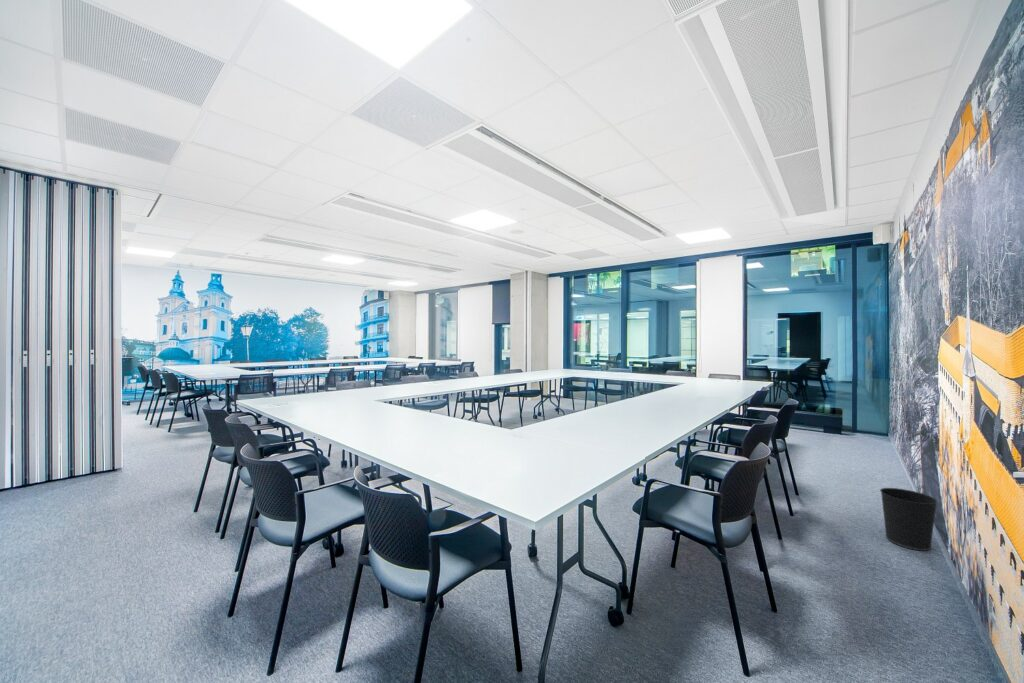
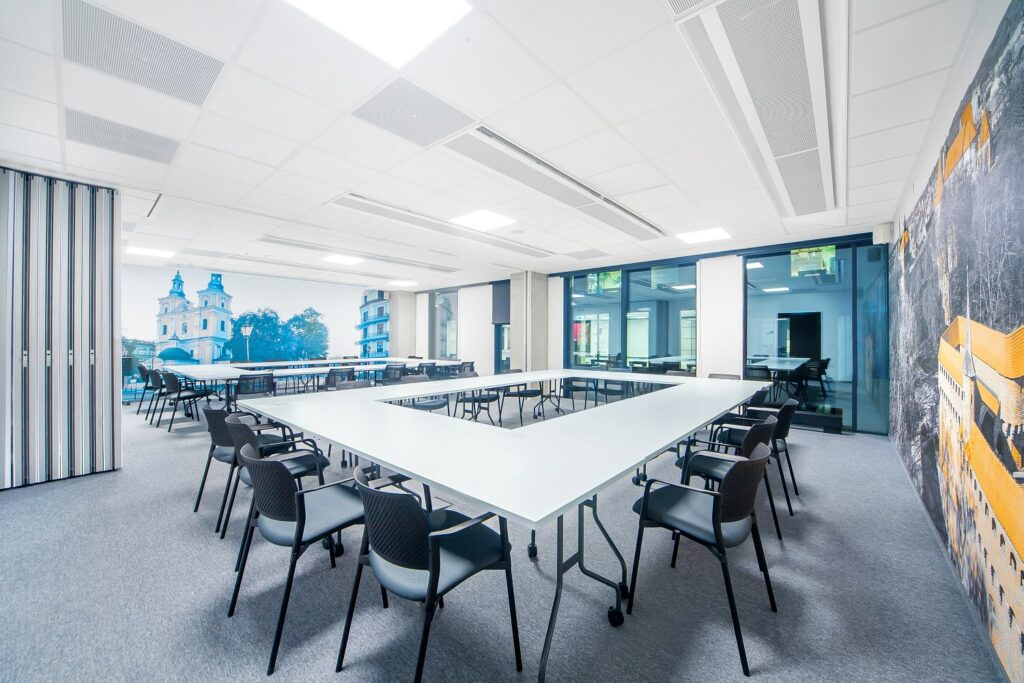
- wastebasket [879,487,939,552]
